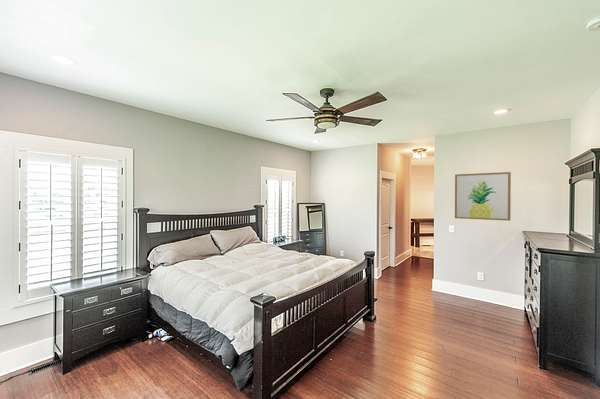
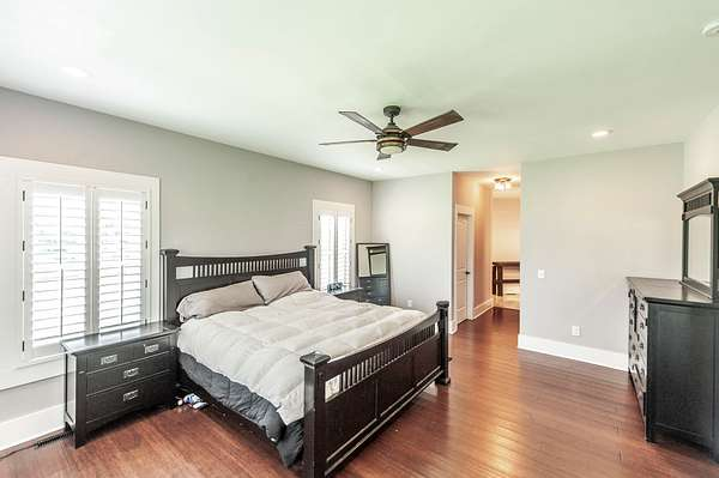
- wall art [454,171,512,222]
